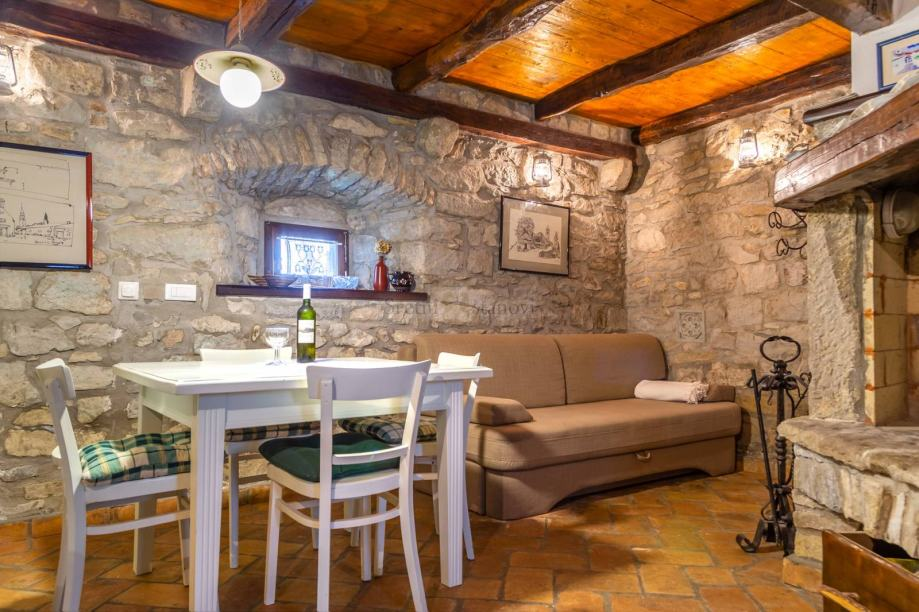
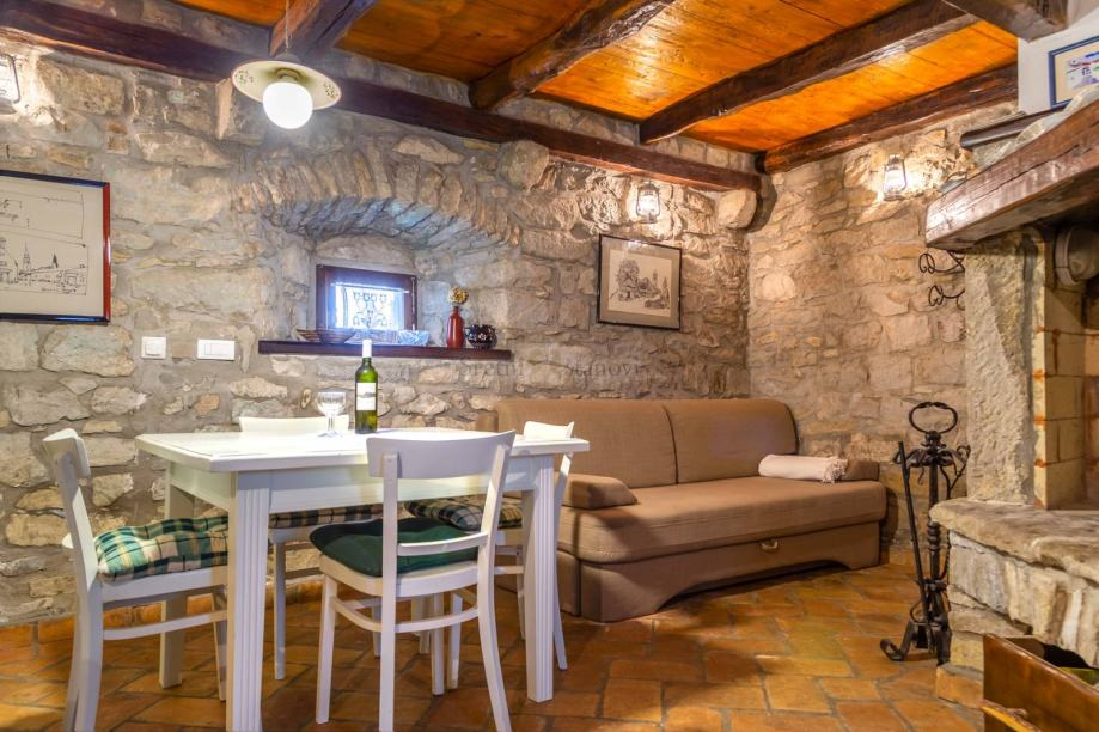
- wall ornament [675,308,708,344]
